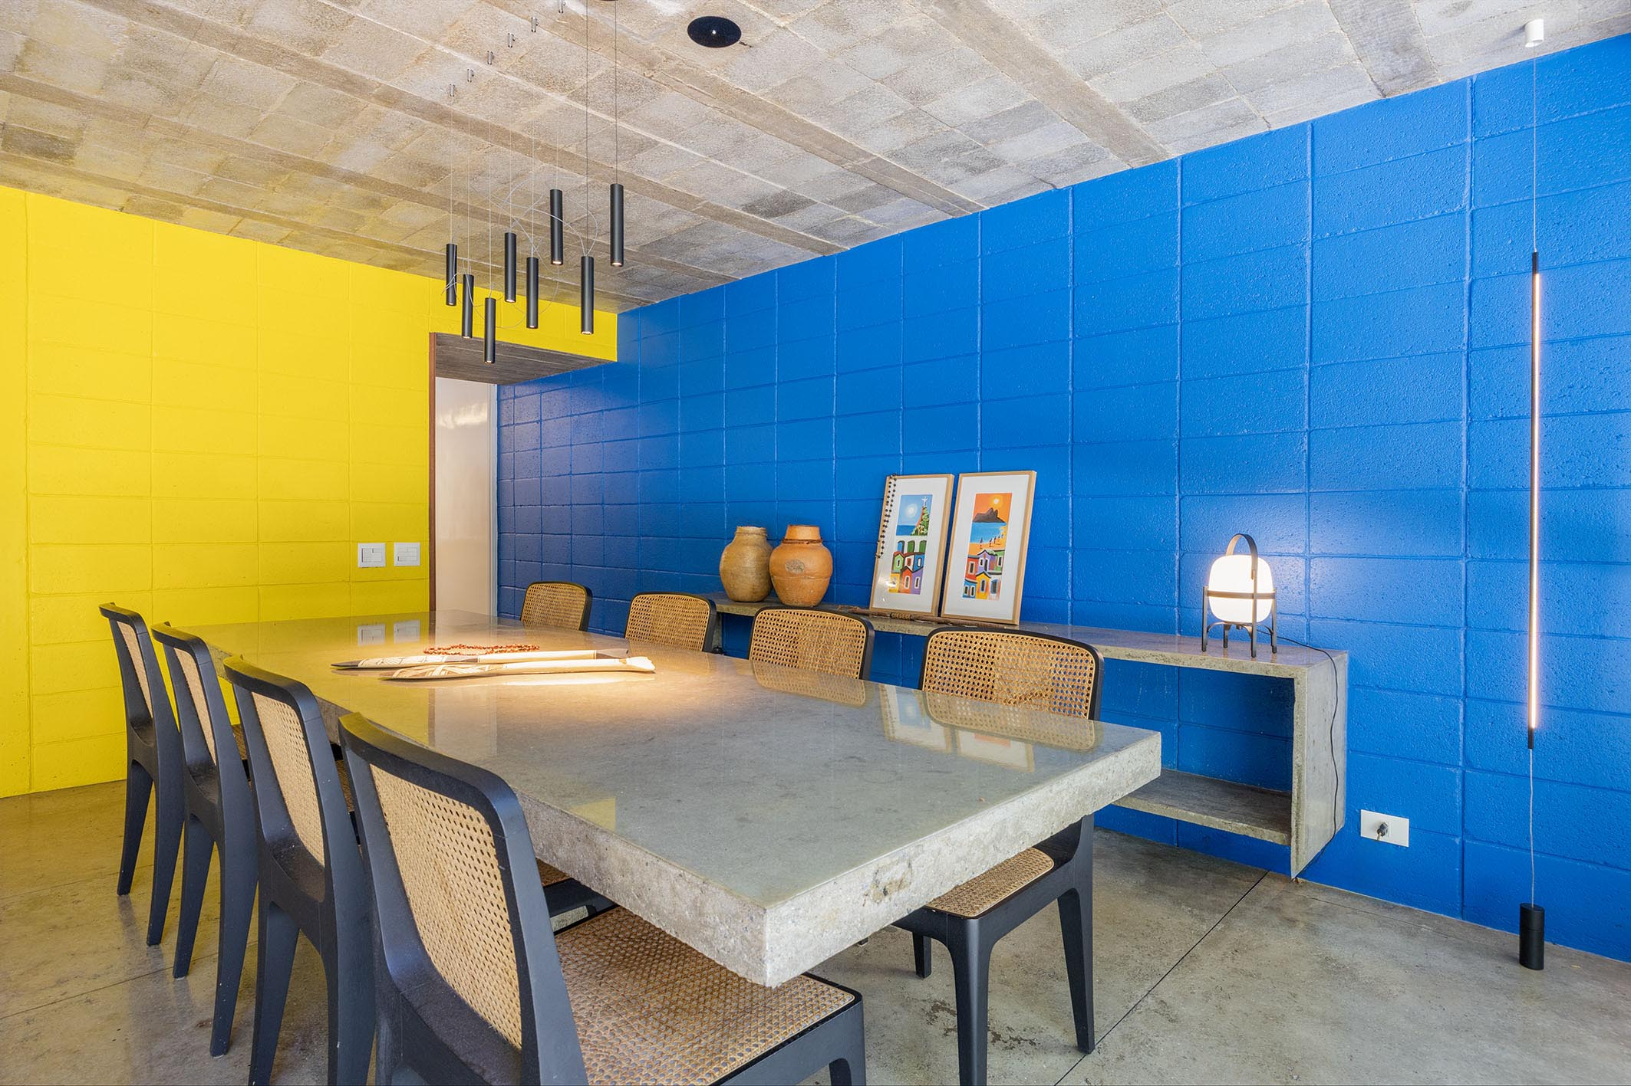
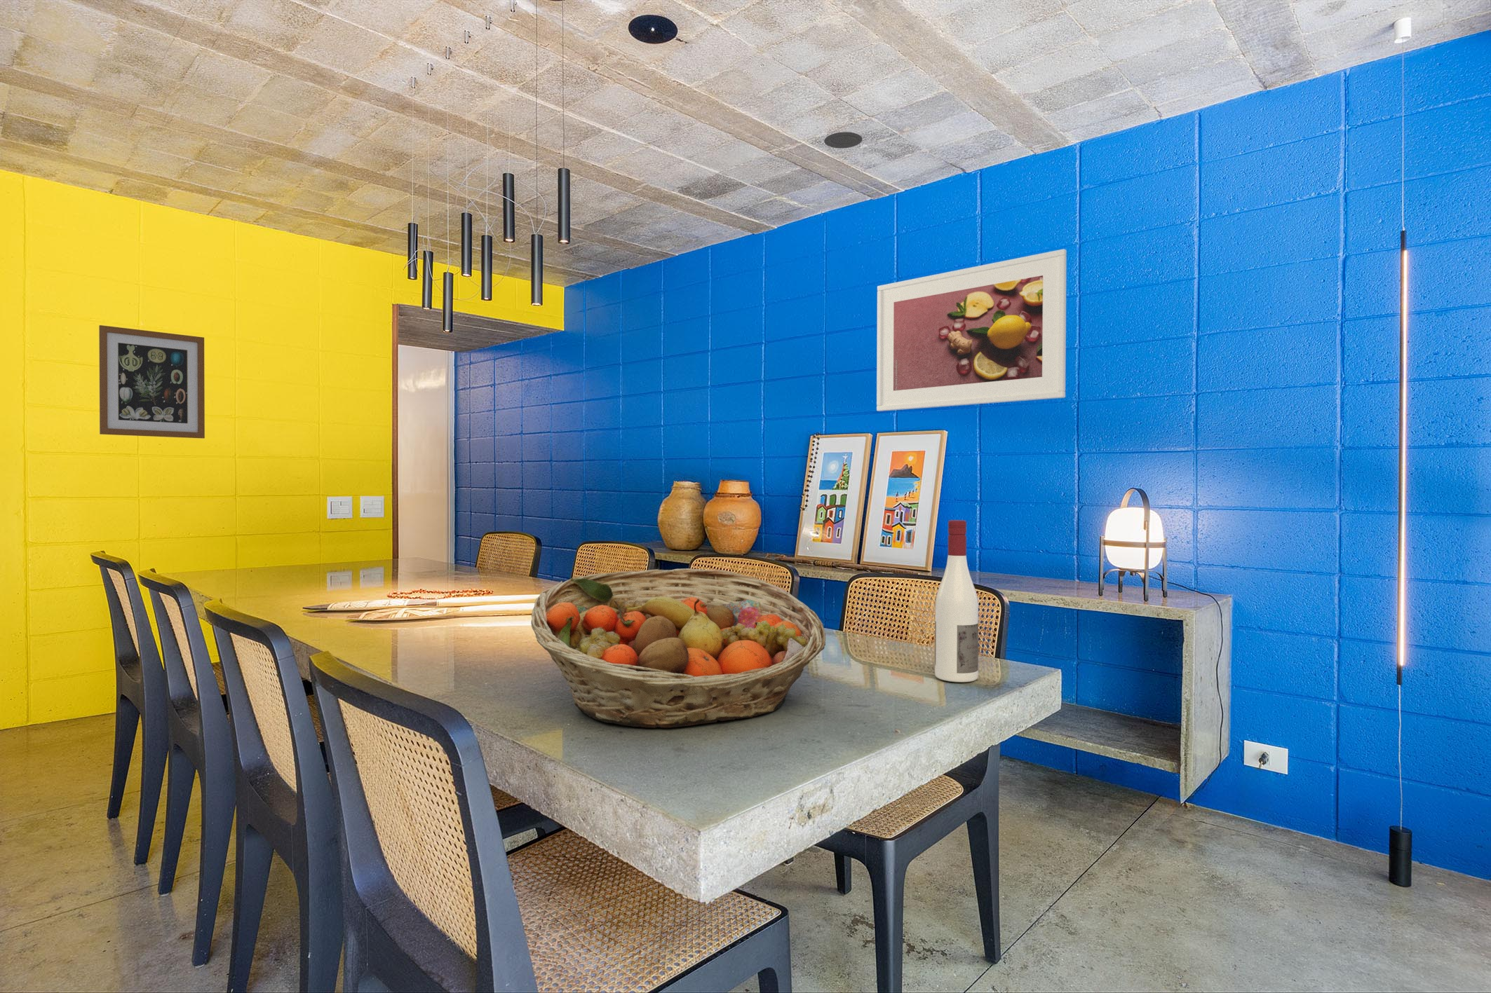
+ recessed light [824,131,864,150]
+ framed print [876,248,1068,412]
+ fruit basket [530,567,826,728]
+ wall art [99,325,205,439]
+ alcohol [935,520,979,683]
